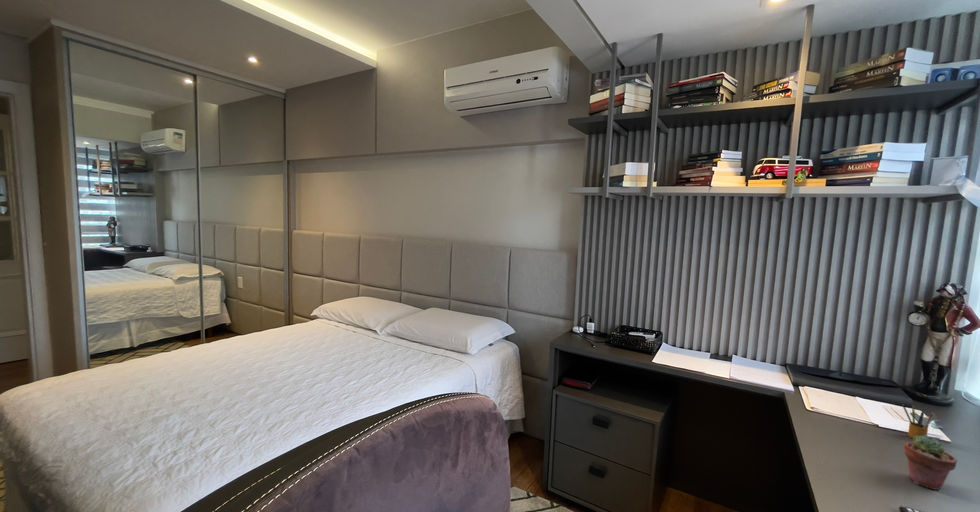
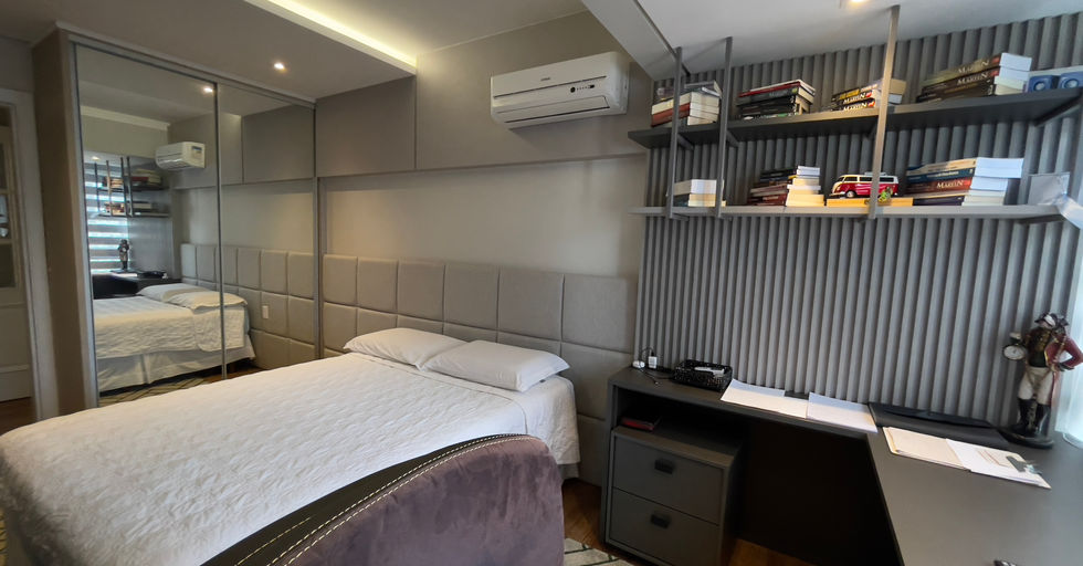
- pencil box [901,402,938,439]
- potted succulent [903,435,958,491]
